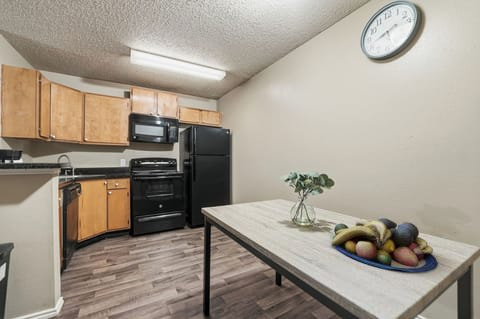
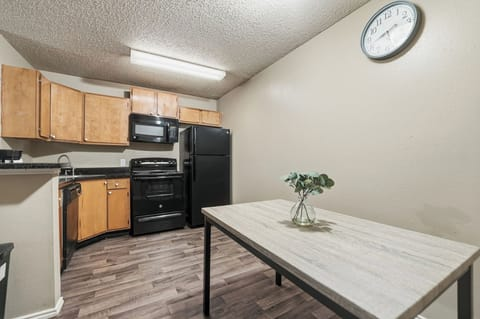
- fruit bowl [331,217,439,273]
